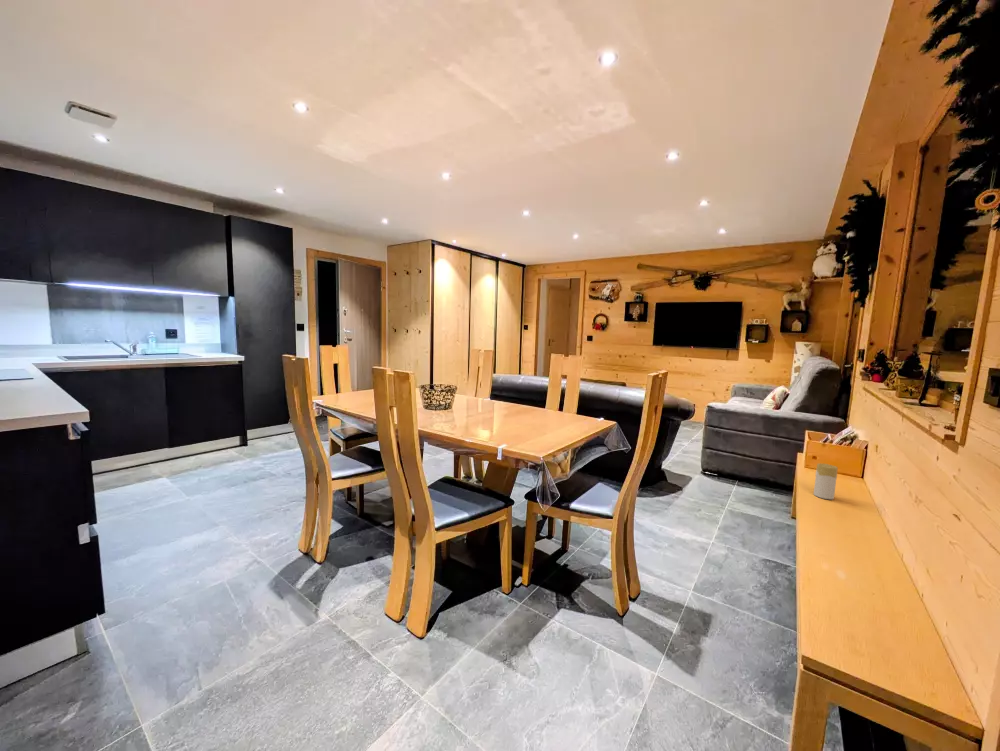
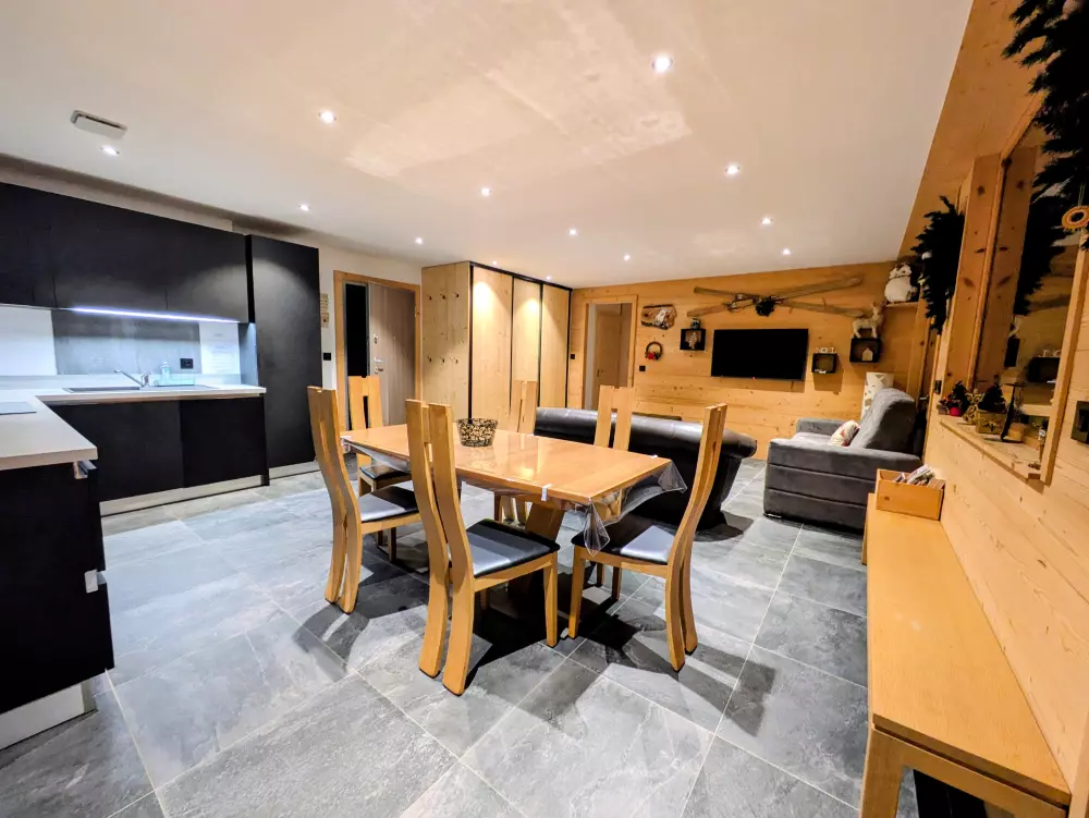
- candle [813,462,839,500]
